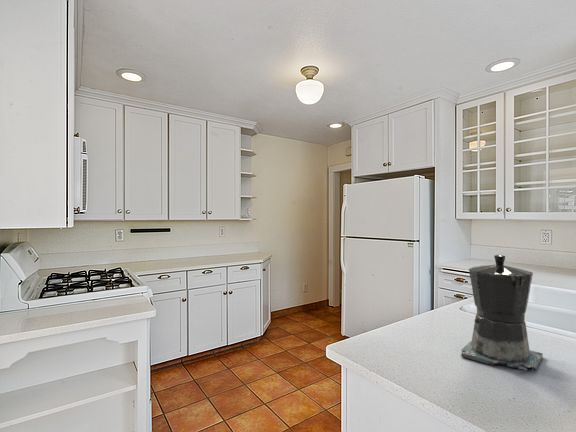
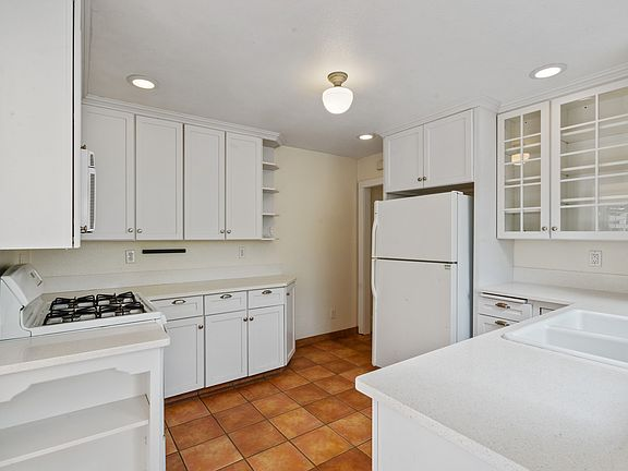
- coffee maker [460,254,544,373]
